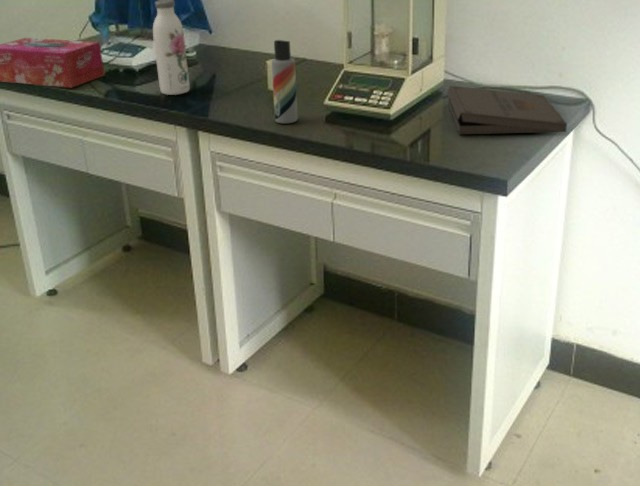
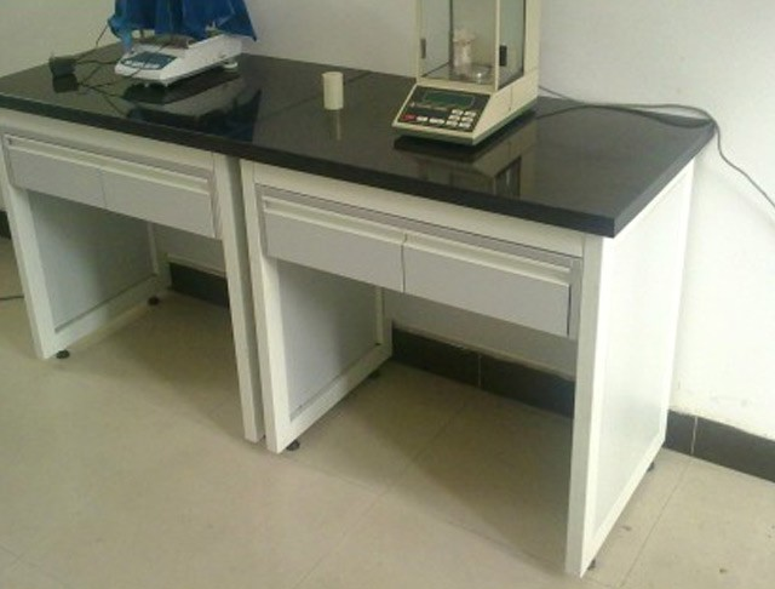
- tissue box [0,37,106,89]
- water bottle [152,0,191,96]
- pizza box [446,85,568,135]
- lotion bottle [270,39,299,124]
